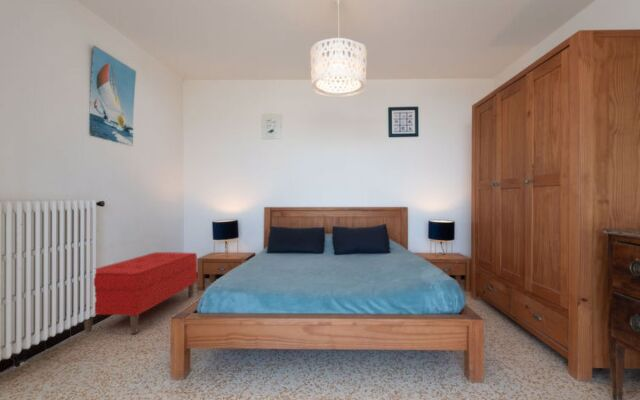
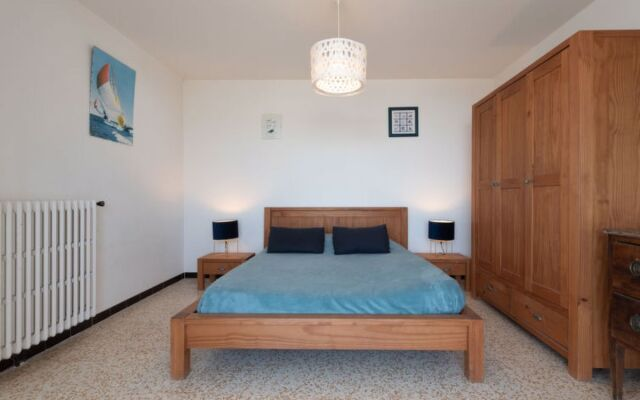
- bench [83,251,198,335]
